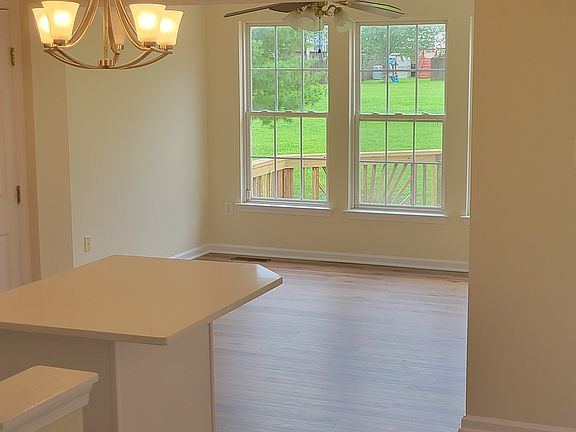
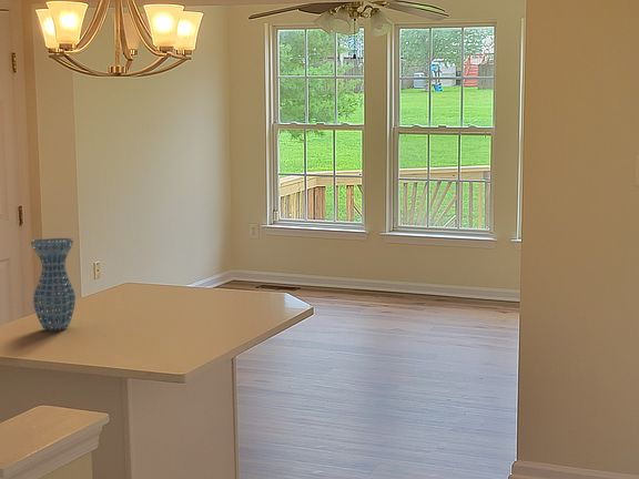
+ vase [30,237,77,332]
